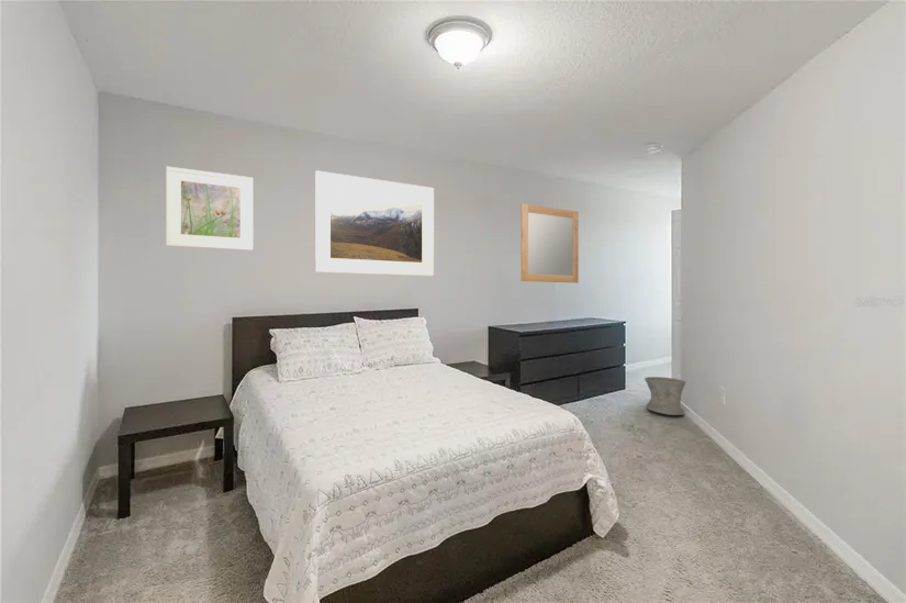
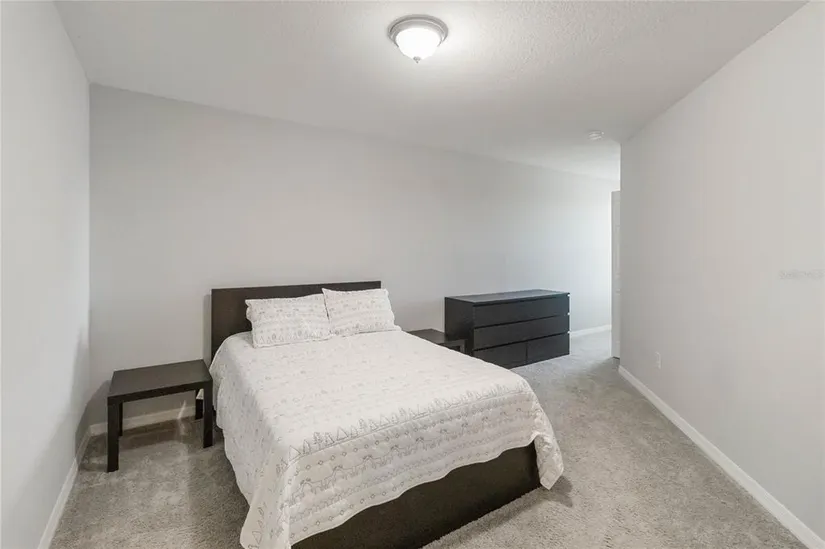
- home mirror [519,202,580,284]
- vase [644,376,687,416]
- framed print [314,169,435,277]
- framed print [165,166,254,252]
